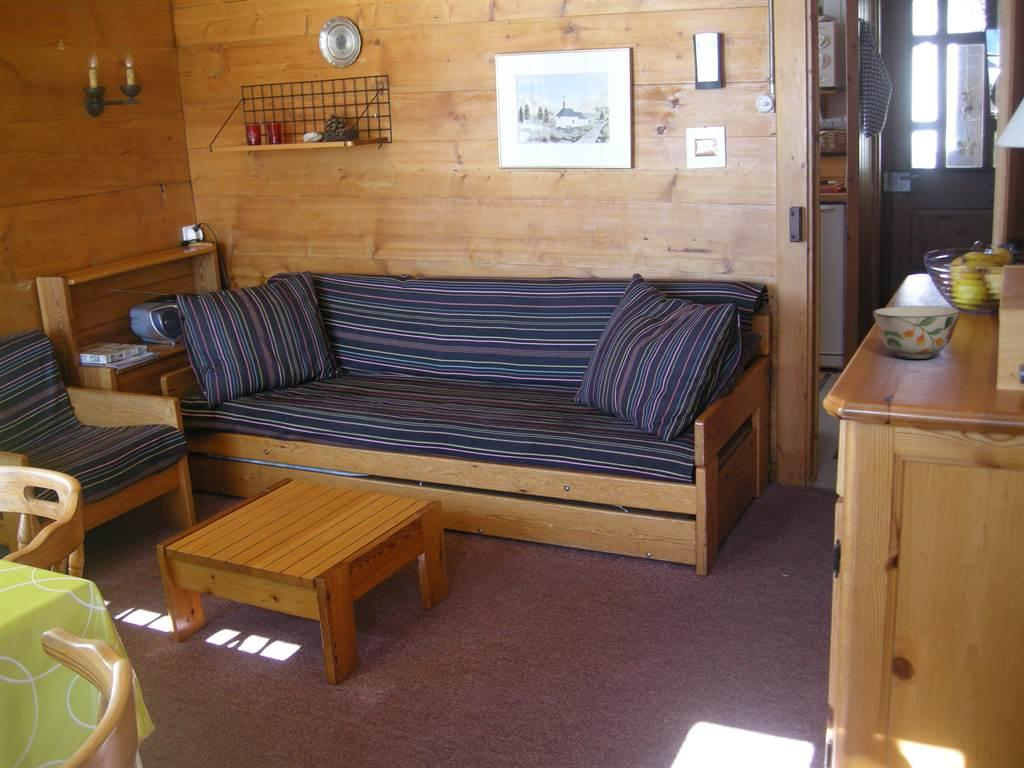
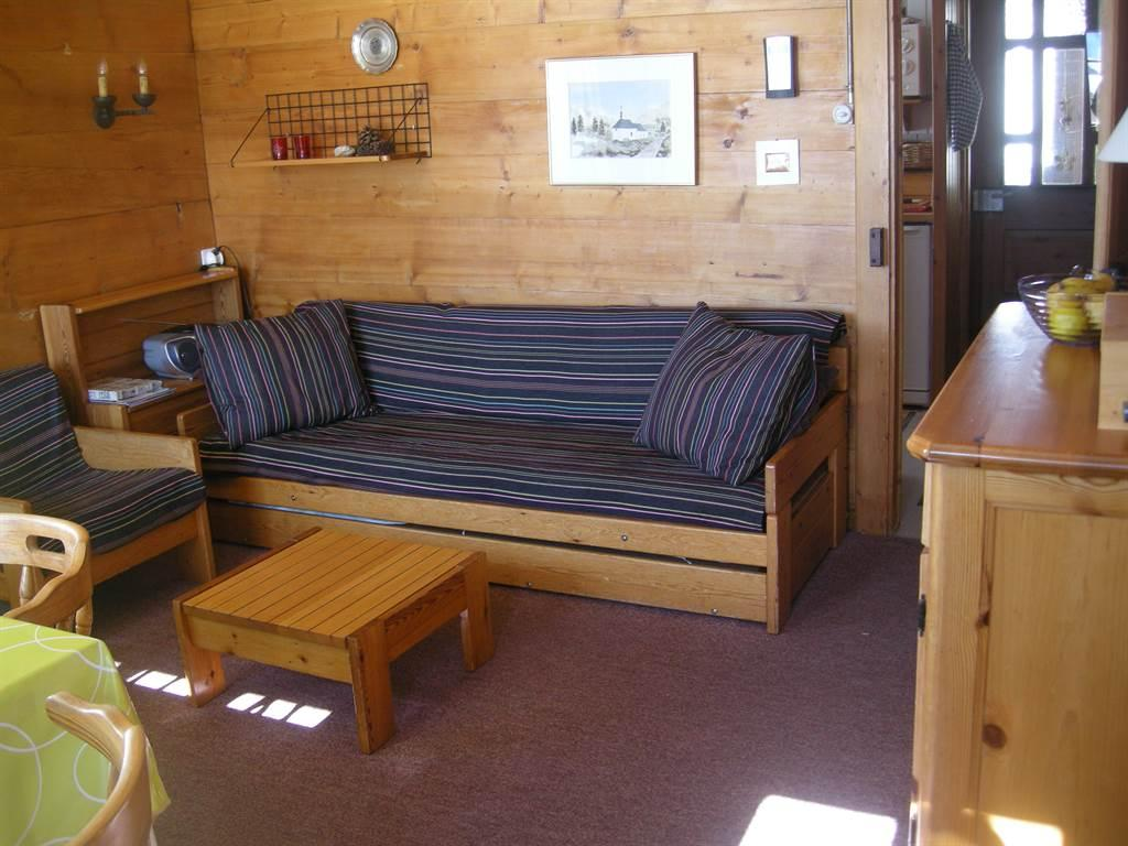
- soup bowl [872,305,962,360]
